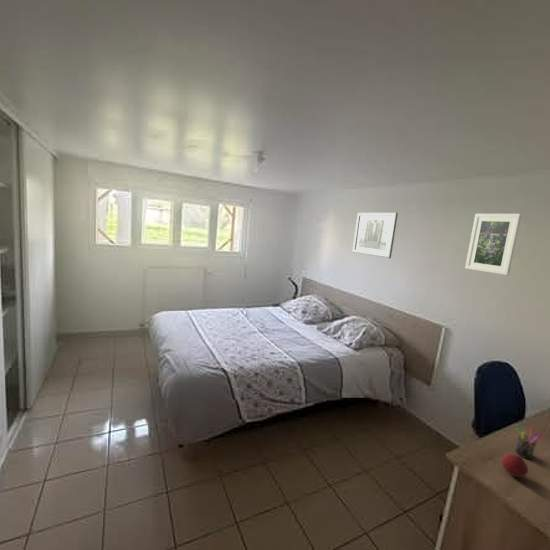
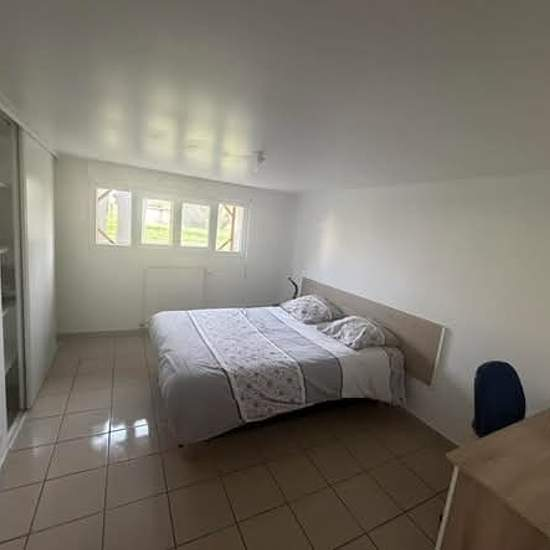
- apple [501,453,529,478]
- wall art [351,212,399,259]
- pen holder [515,425,543,460]
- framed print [464,213,522,276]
